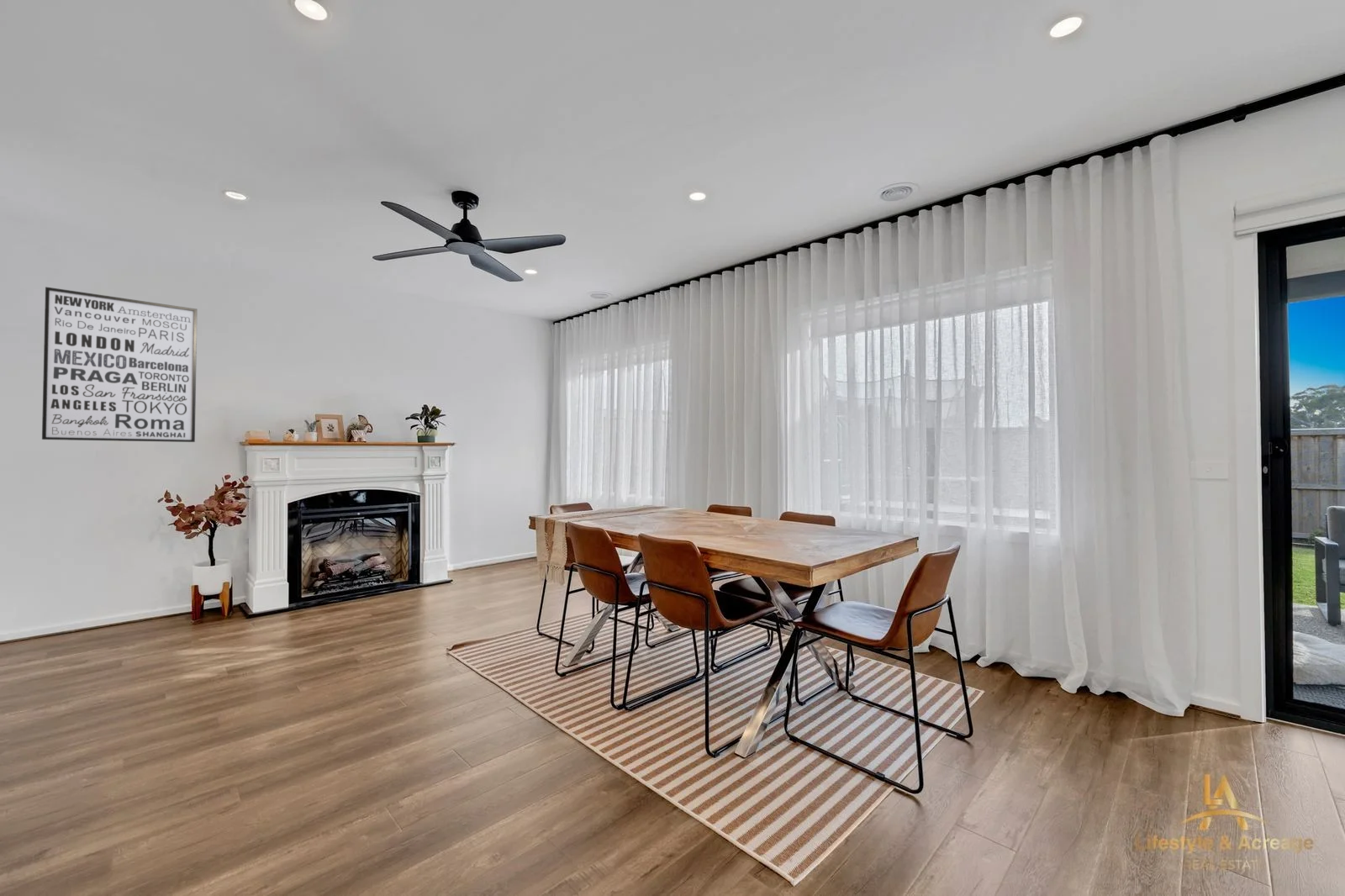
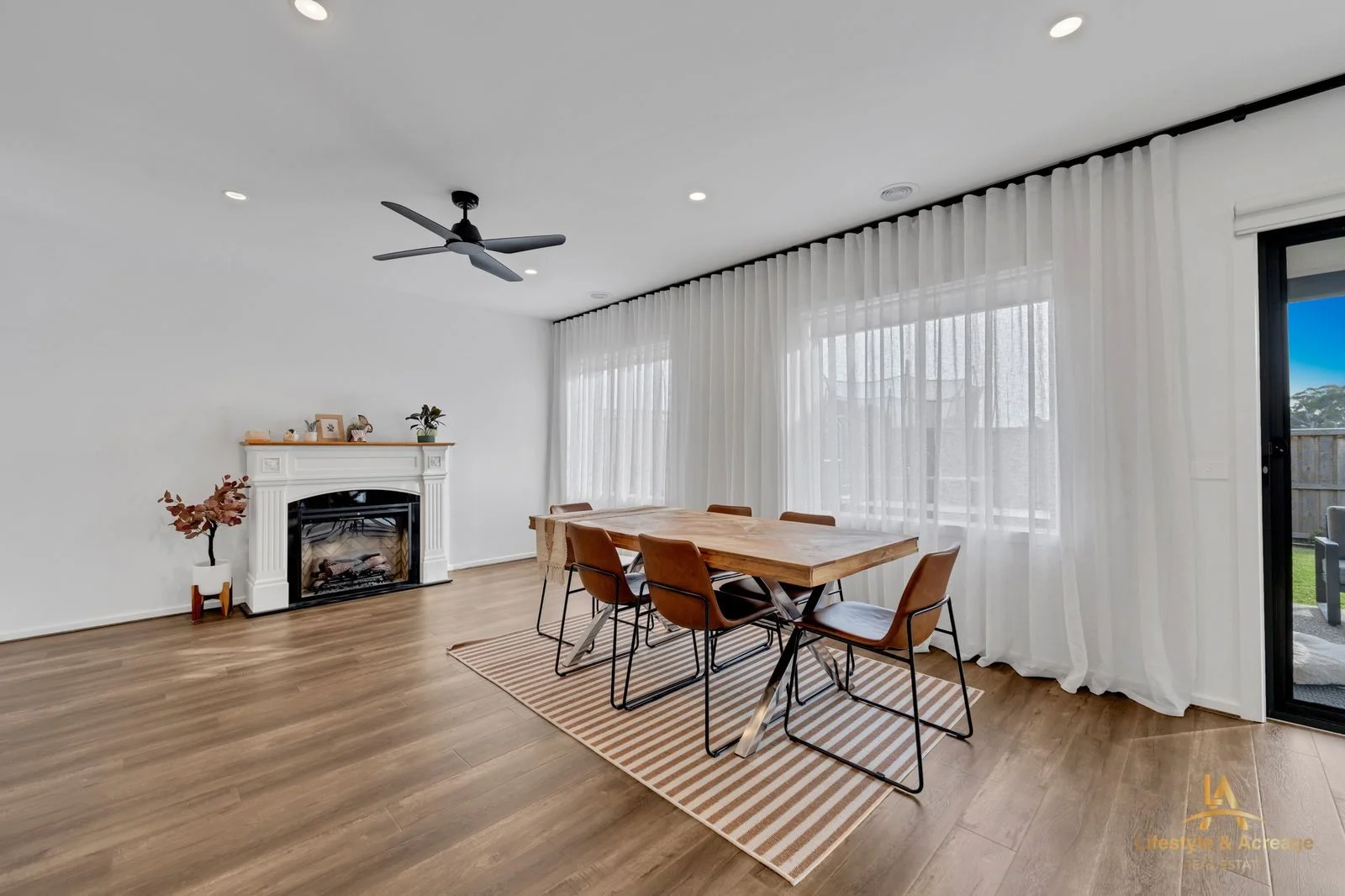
- wall art [41,286,198,443]
